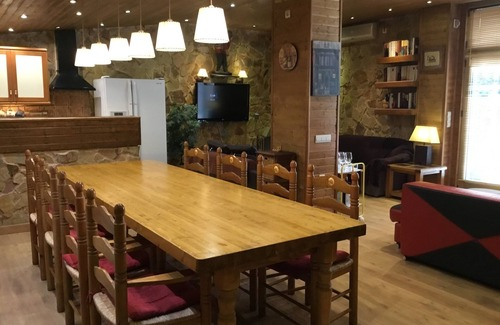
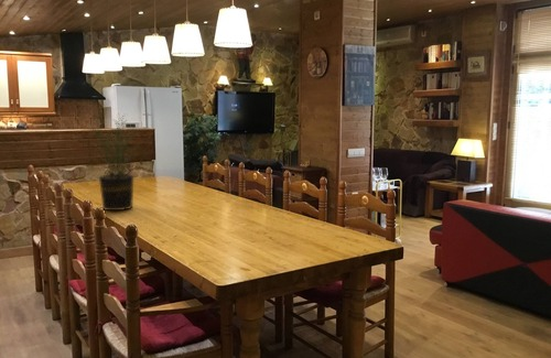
+ potted plant [80,113,139,211]
